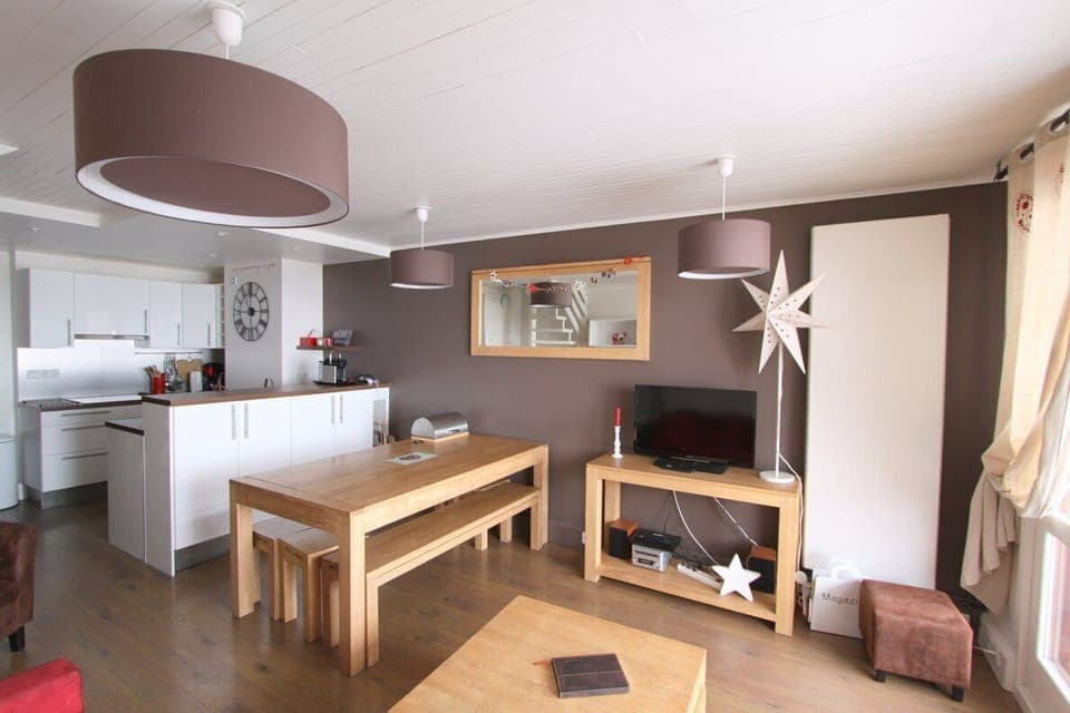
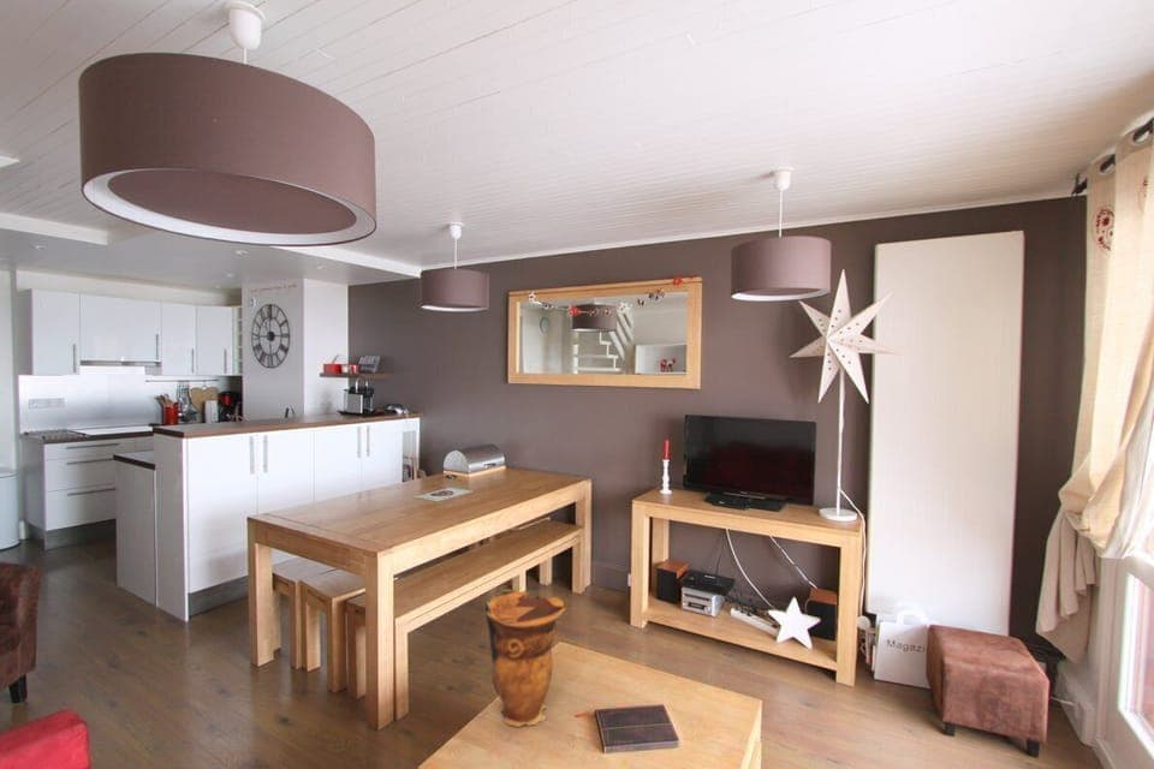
+ decorative vase [484,589,566,728]
